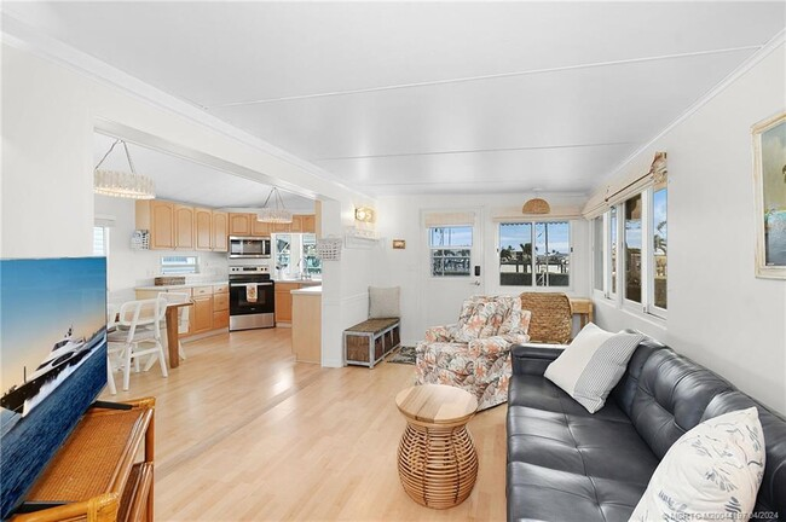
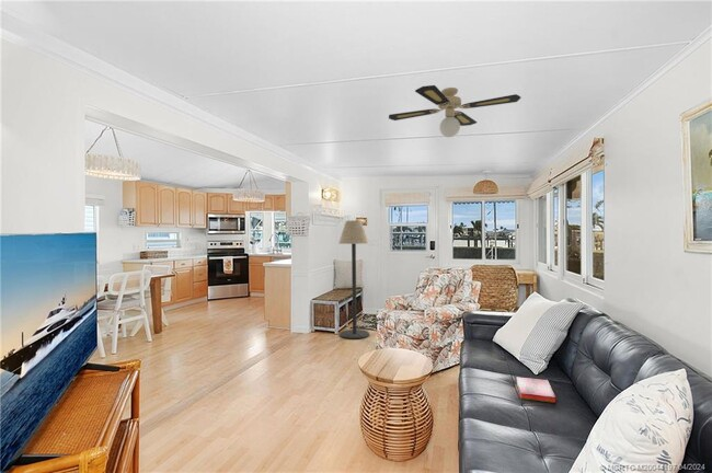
+ hardback book [516,376,558,404]
+ floor lamp [337,219,370,341]
+ ceiling fan [388,84,522,138]
